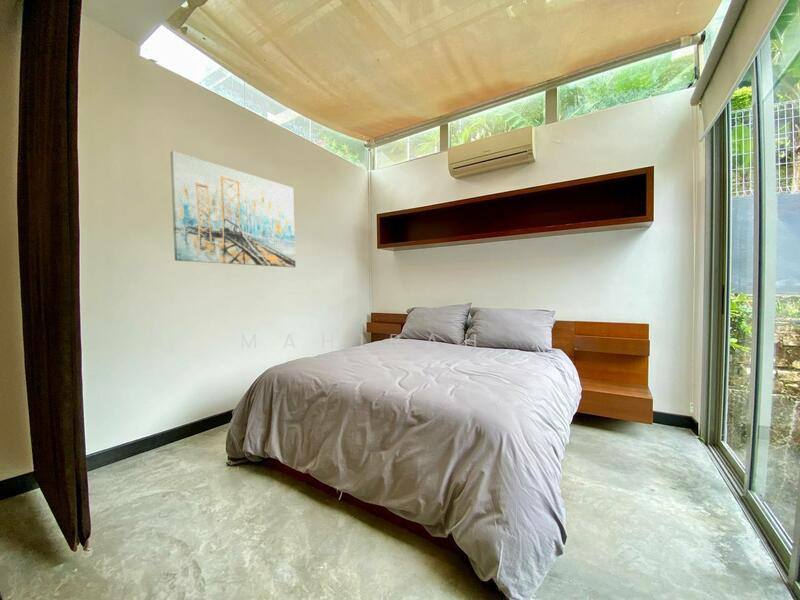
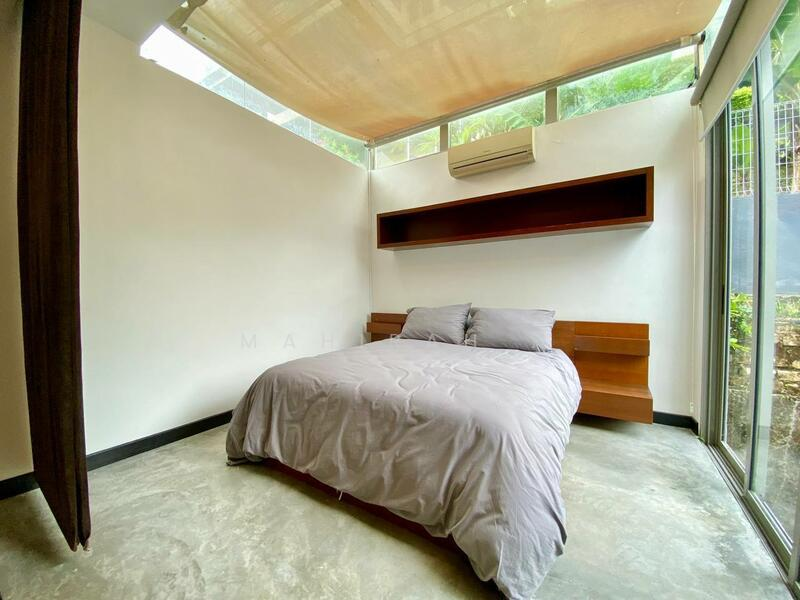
- wall art [169,150,297,268]
